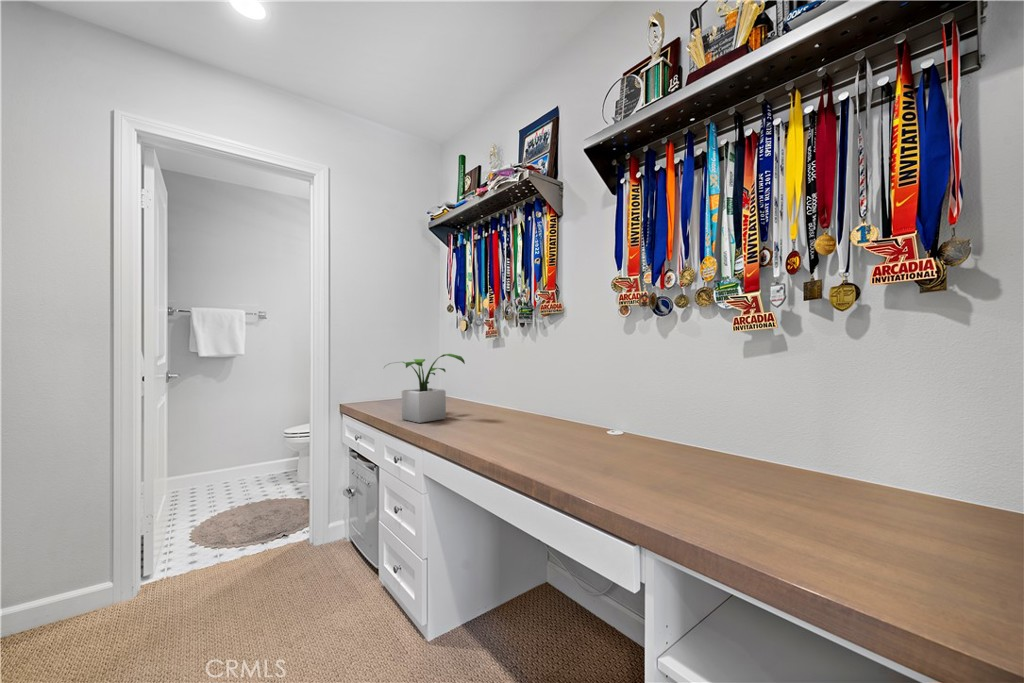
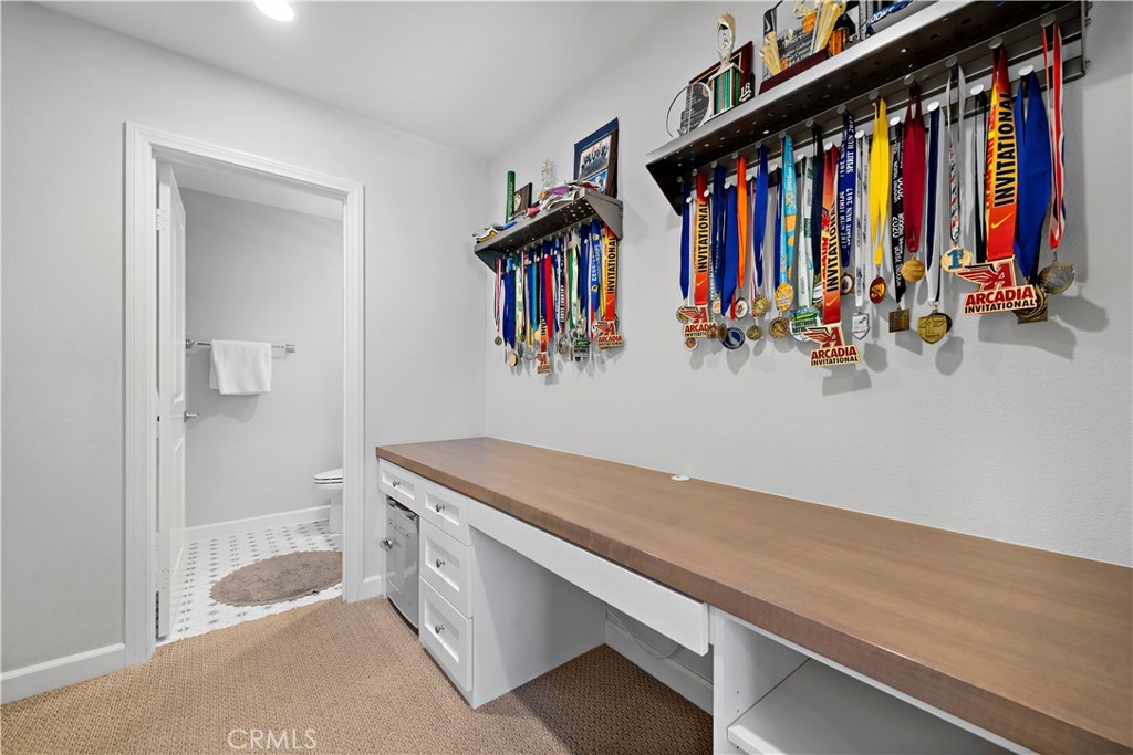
- potted plant [382,353,466,424]
